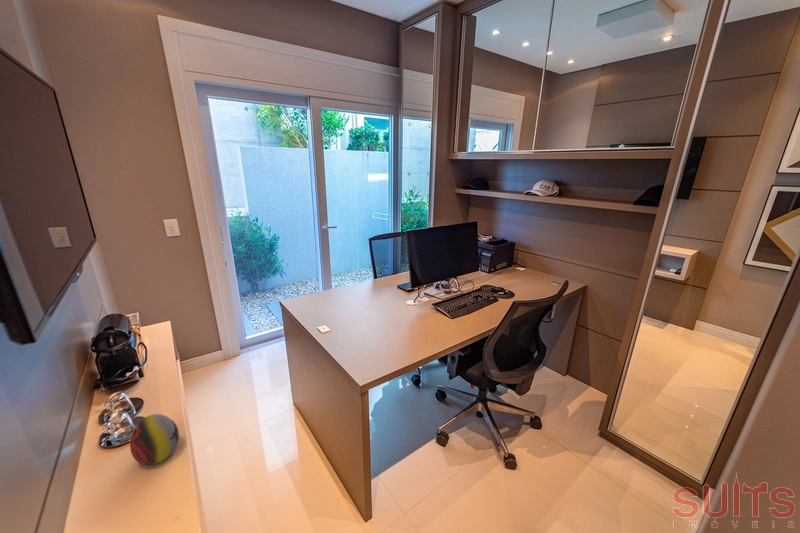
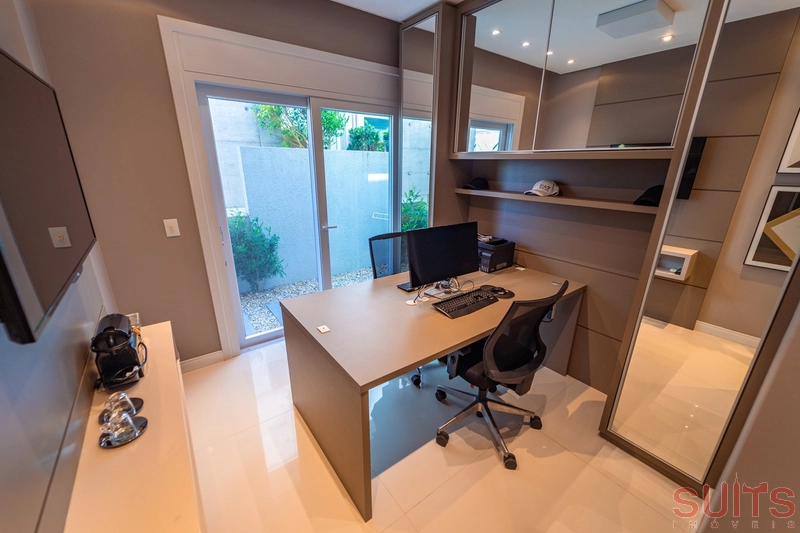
- decorative egg [129,413,180,466]
